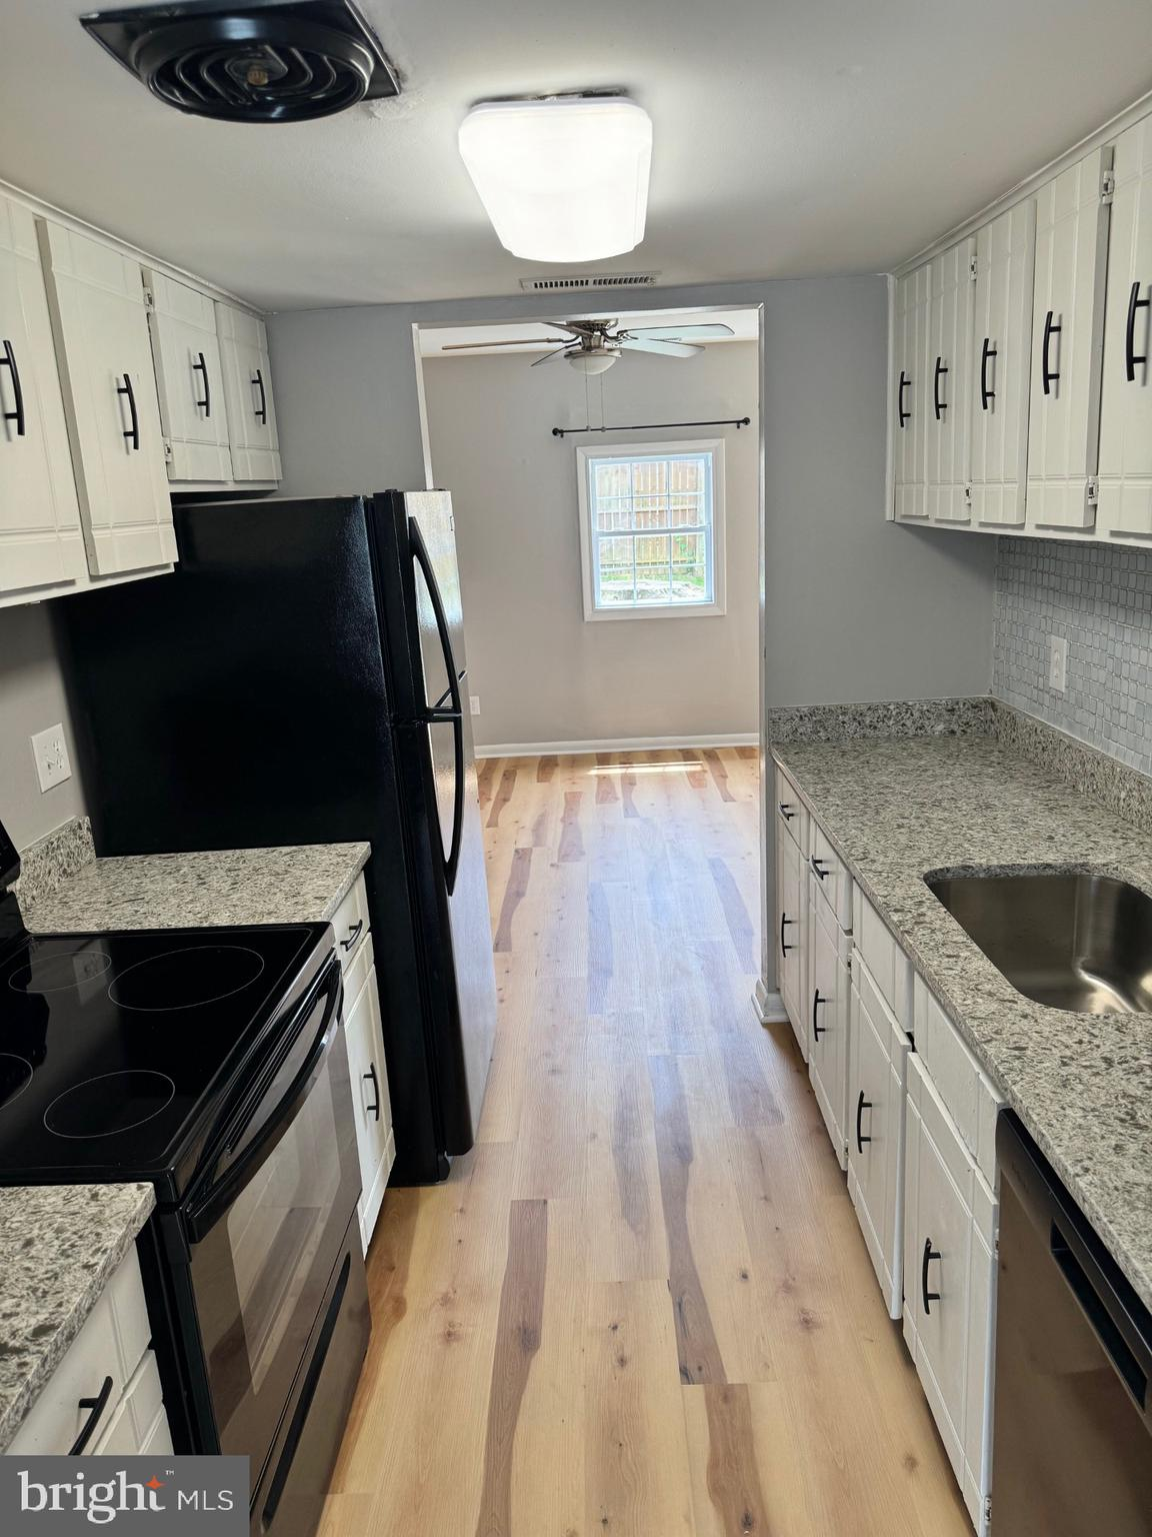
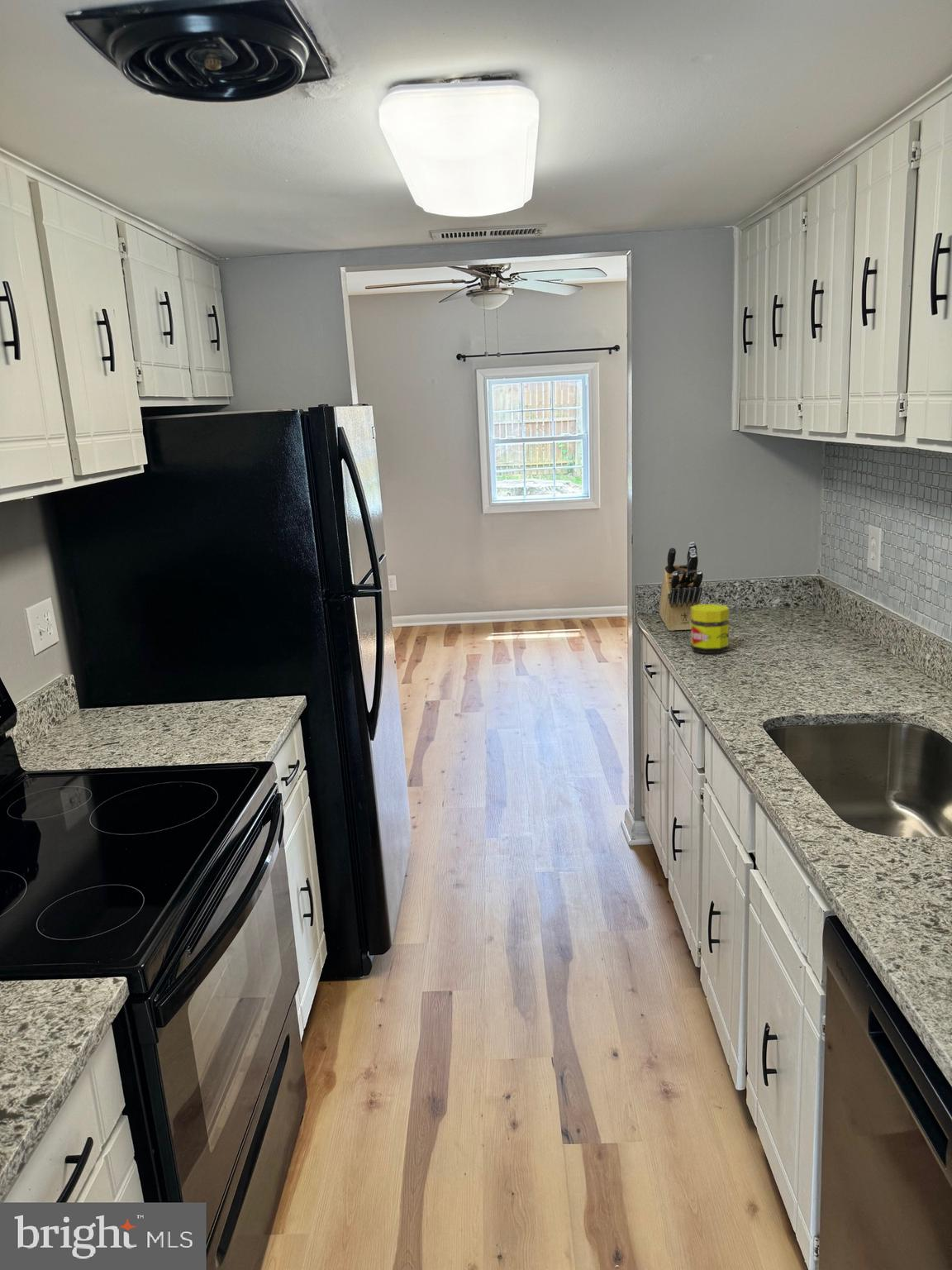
+ knife block [659,542,703,632]
+ jar [690,603,730,654]
